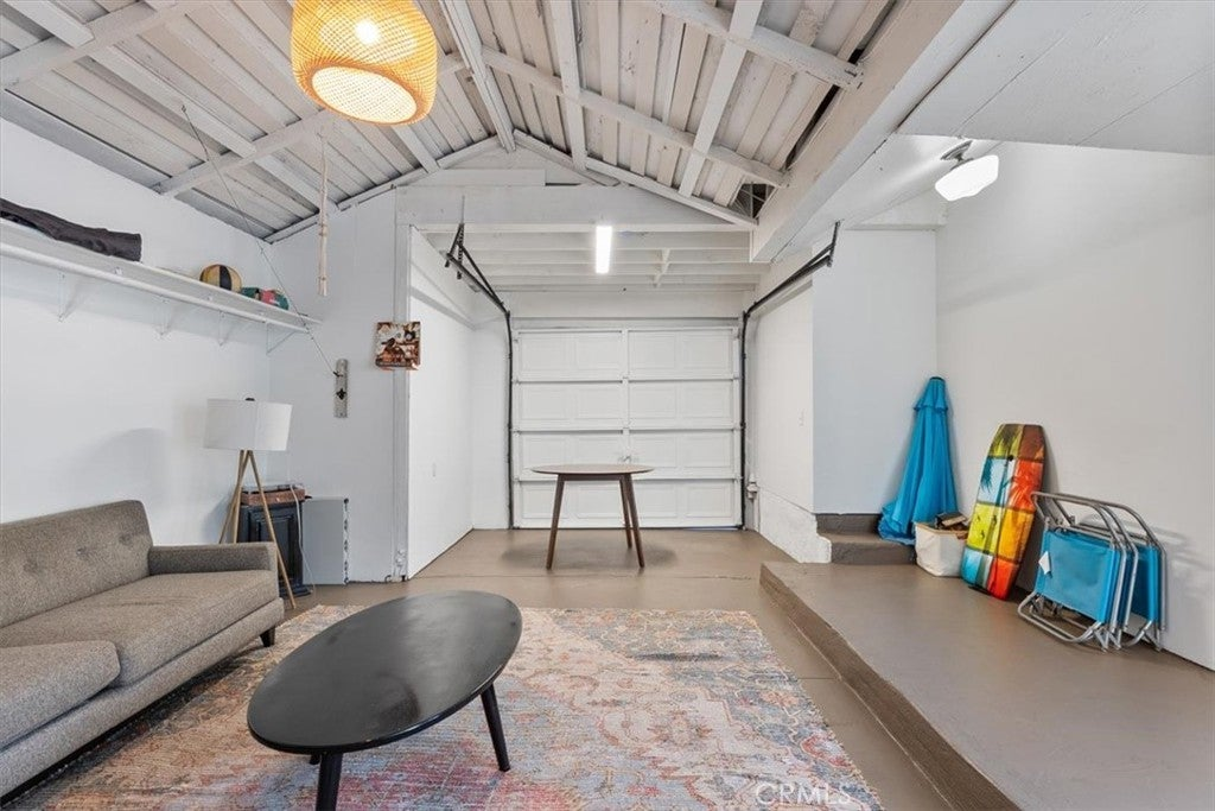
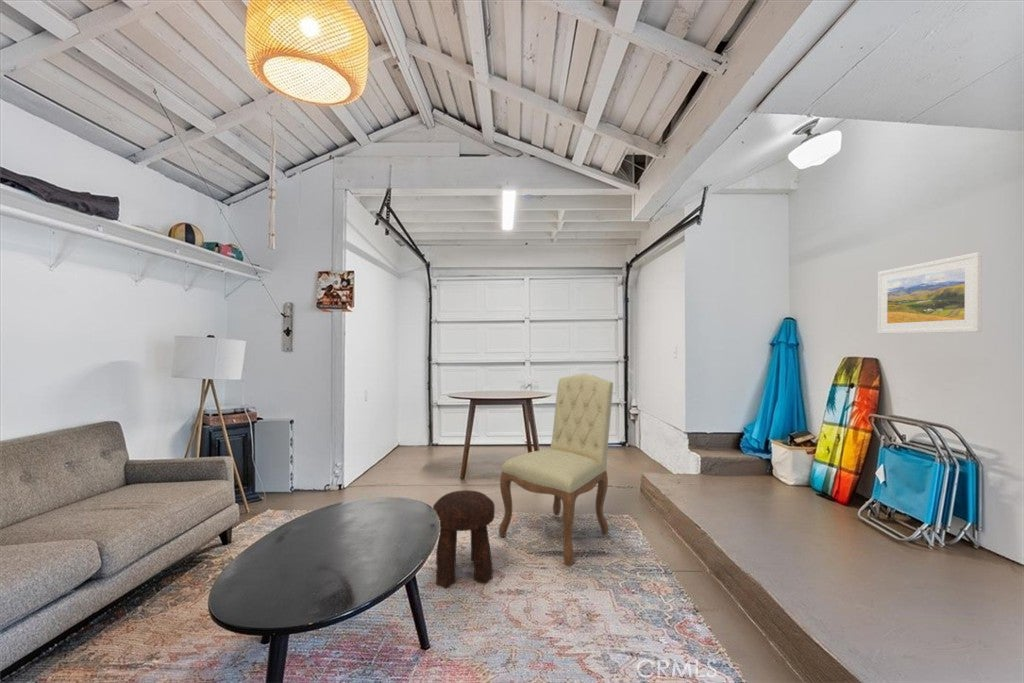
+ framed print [877,251,983,335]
+ chair [498,373,614,568]
+ stool [432,489,496,590]
